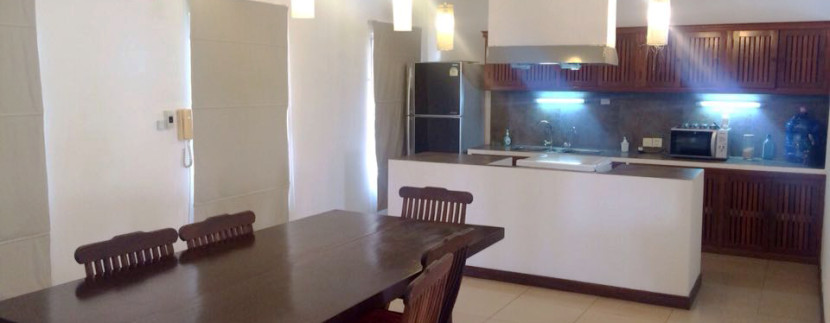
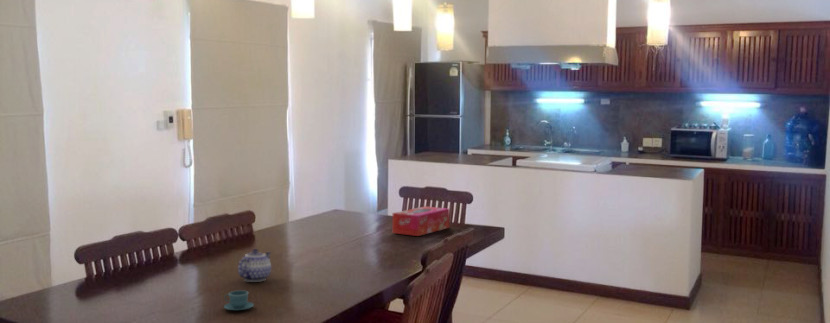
+ teapot [237,248,272,283]
+ teacup [223,289,255,311]
+ tissue box [392,205,450,237]
